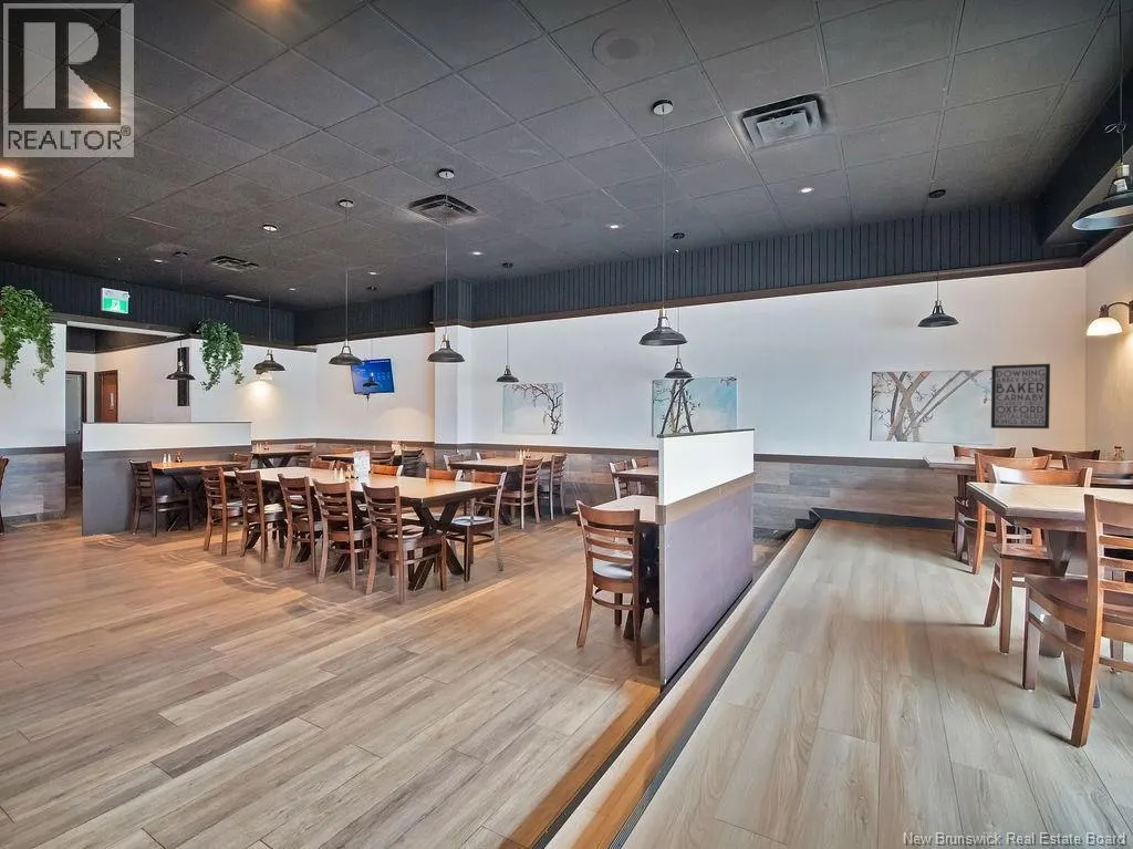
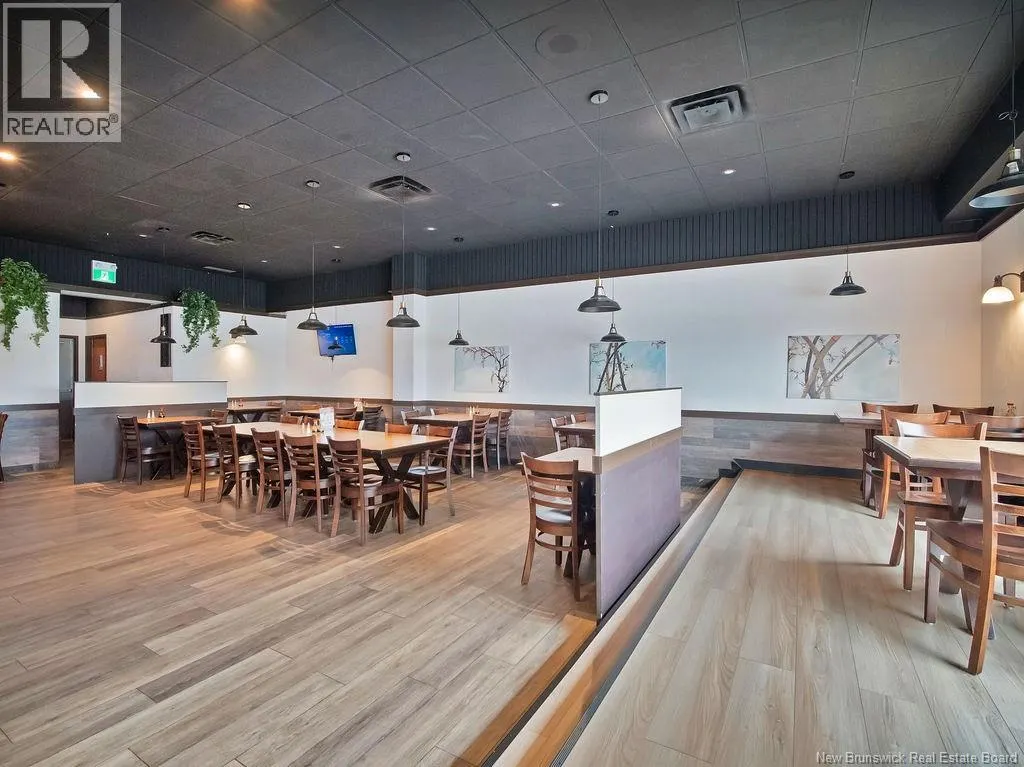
- wall art [990,363,1051,429]
